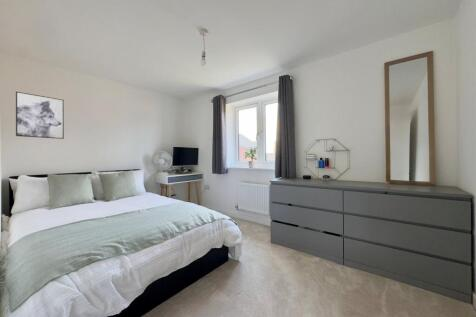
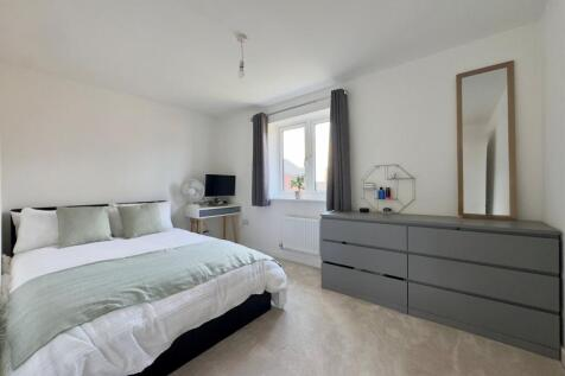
- wall art [15,91,65,140]
